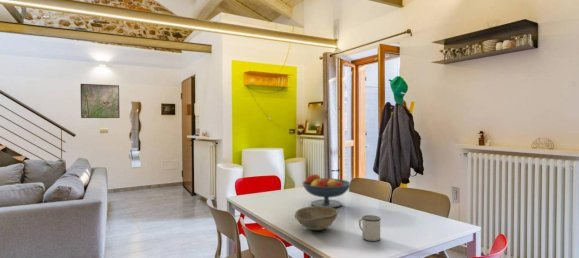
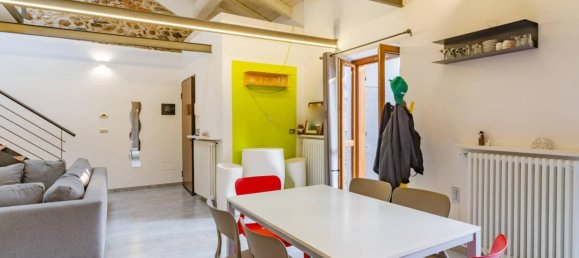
- mug [358,214,382,242]
- bowl [294,205,339,231]
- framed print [79,83,121,119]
- fruit bowl [302,173,352,209]
